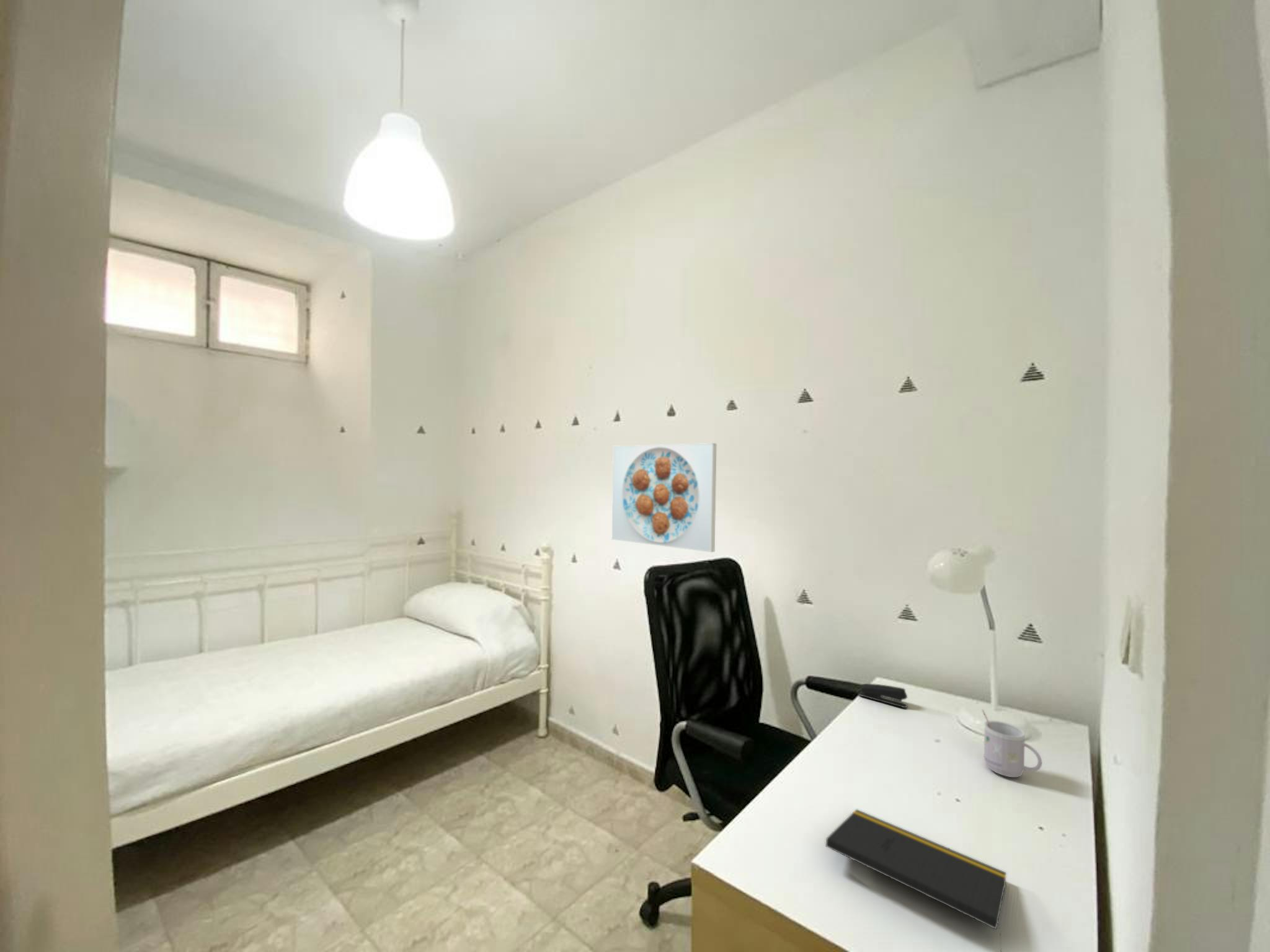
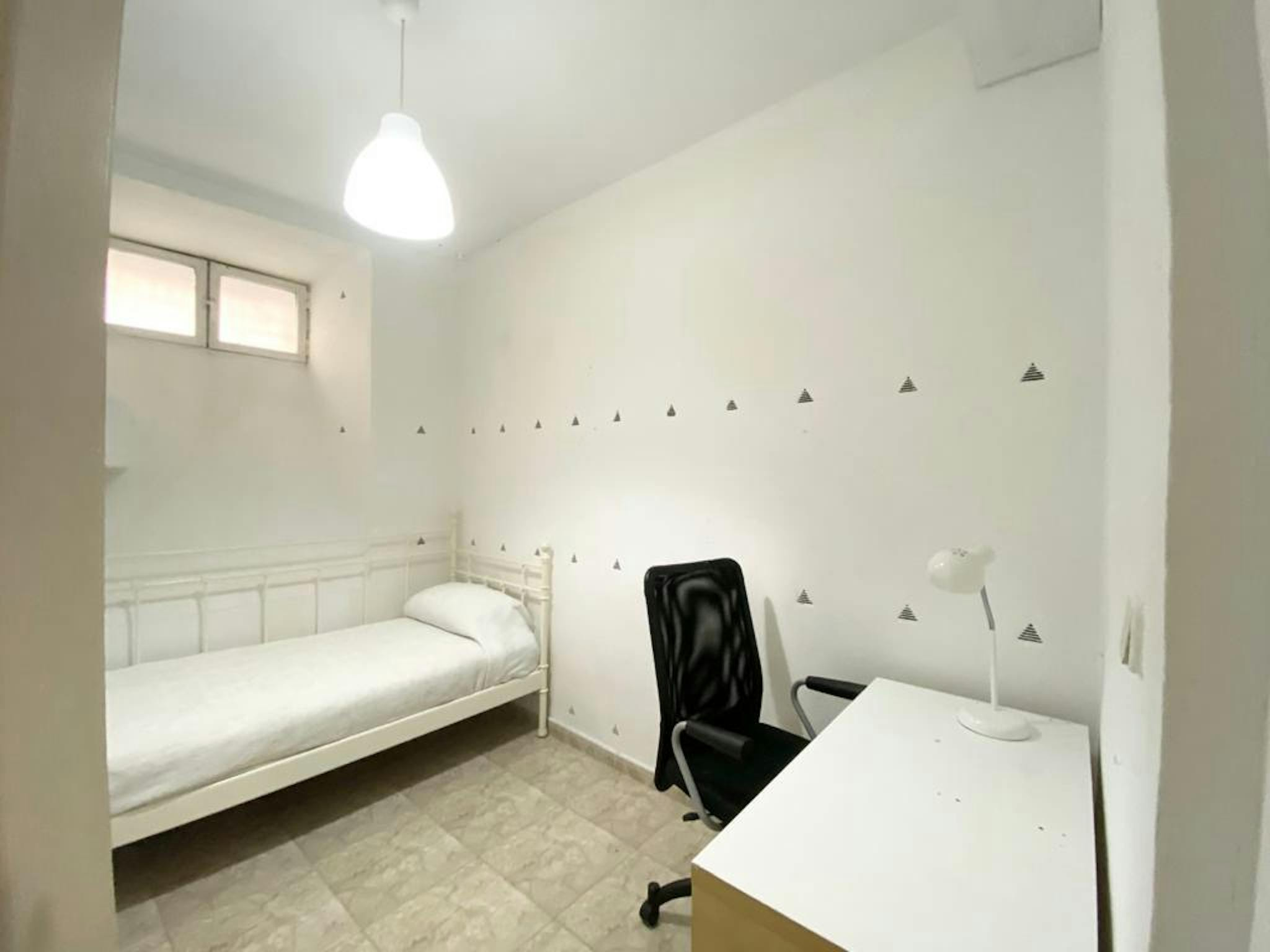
- mug [981,709,1042,778]
- notepad [825,809,1007,952]
- stapler [858,683,908,708]
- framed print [611,443,717,553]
